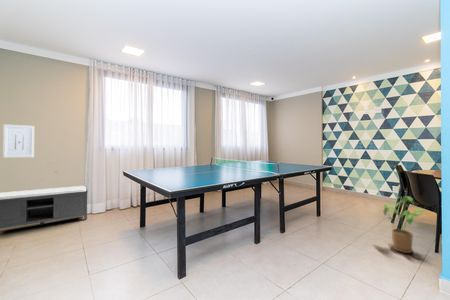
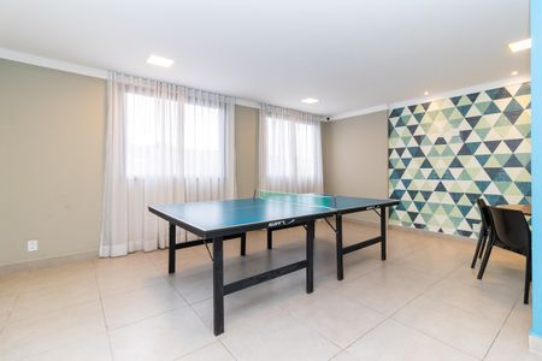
- wall art [2,123,35,158]
- bench [0,185,89,230]
- house plant [381,195,428,254]
